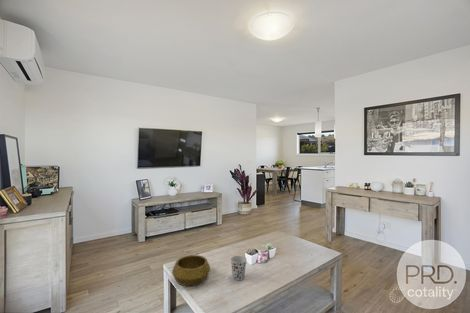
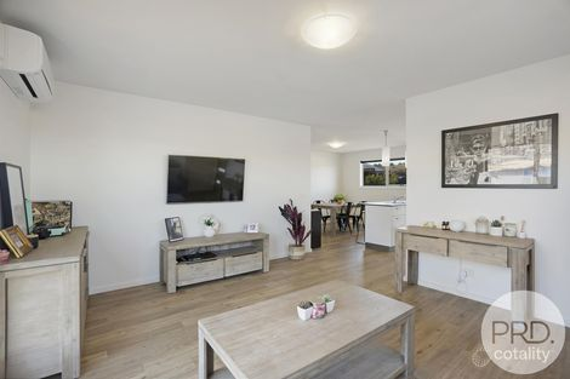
- decorative bowl [171,254,211,287]
- cup [230,255,248,281]
